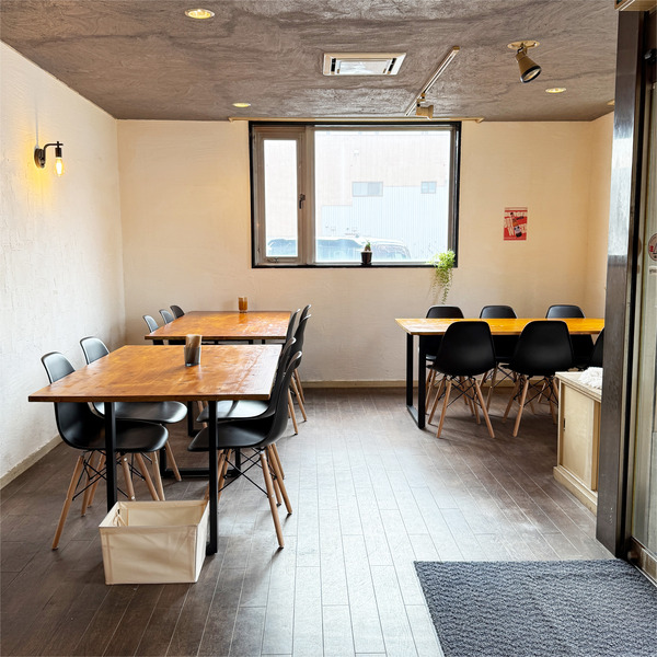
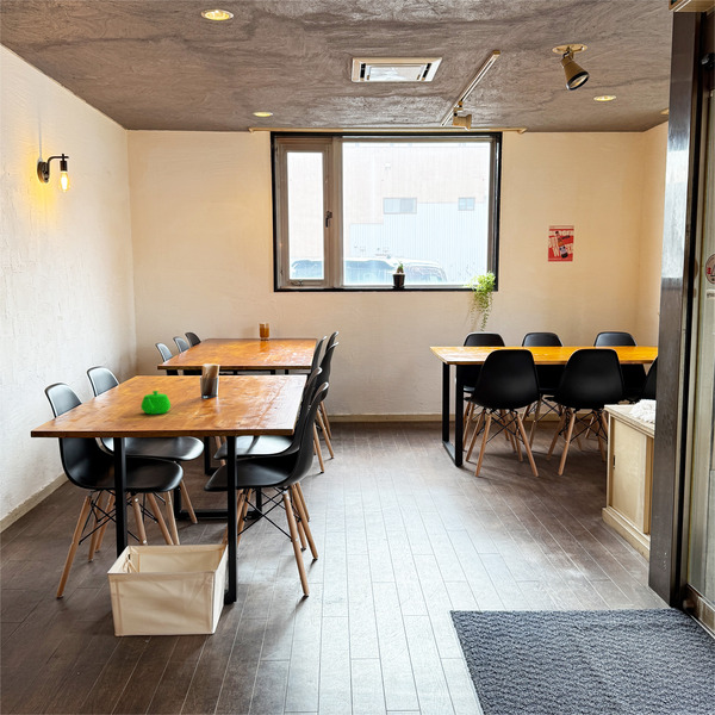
+ teapot [139,390,172,416]
